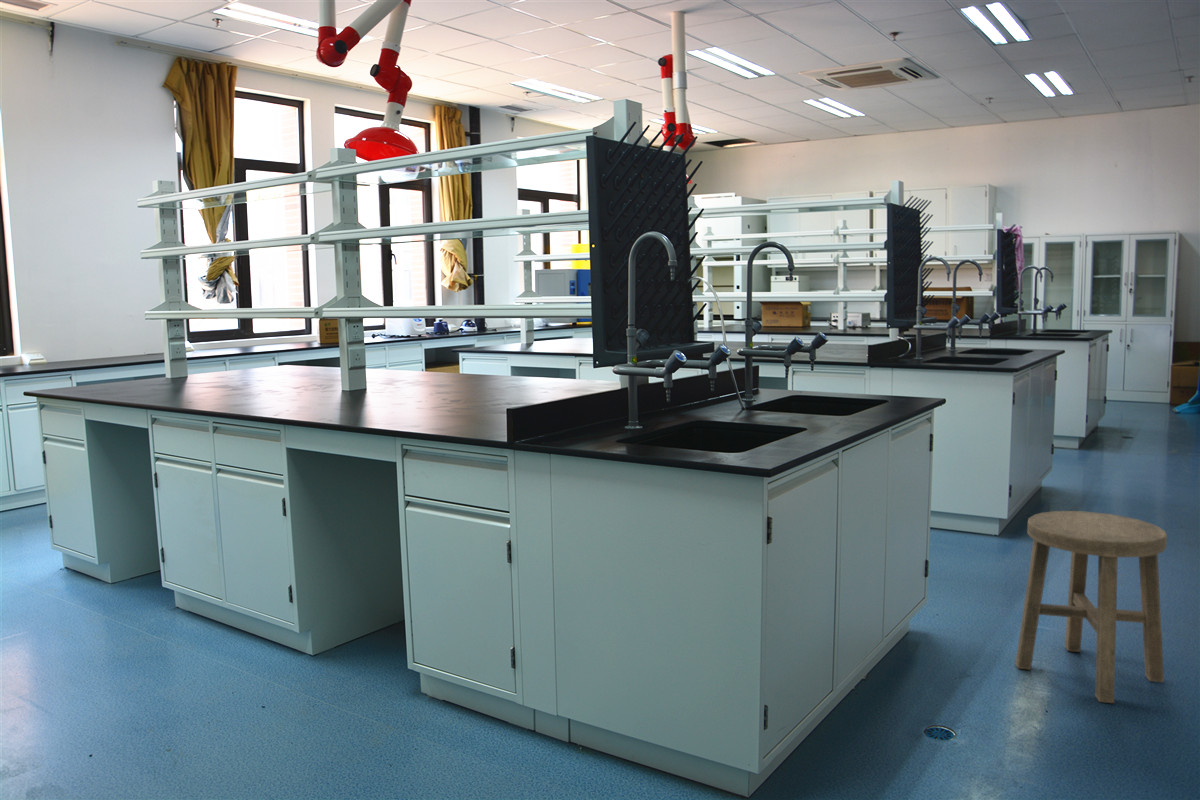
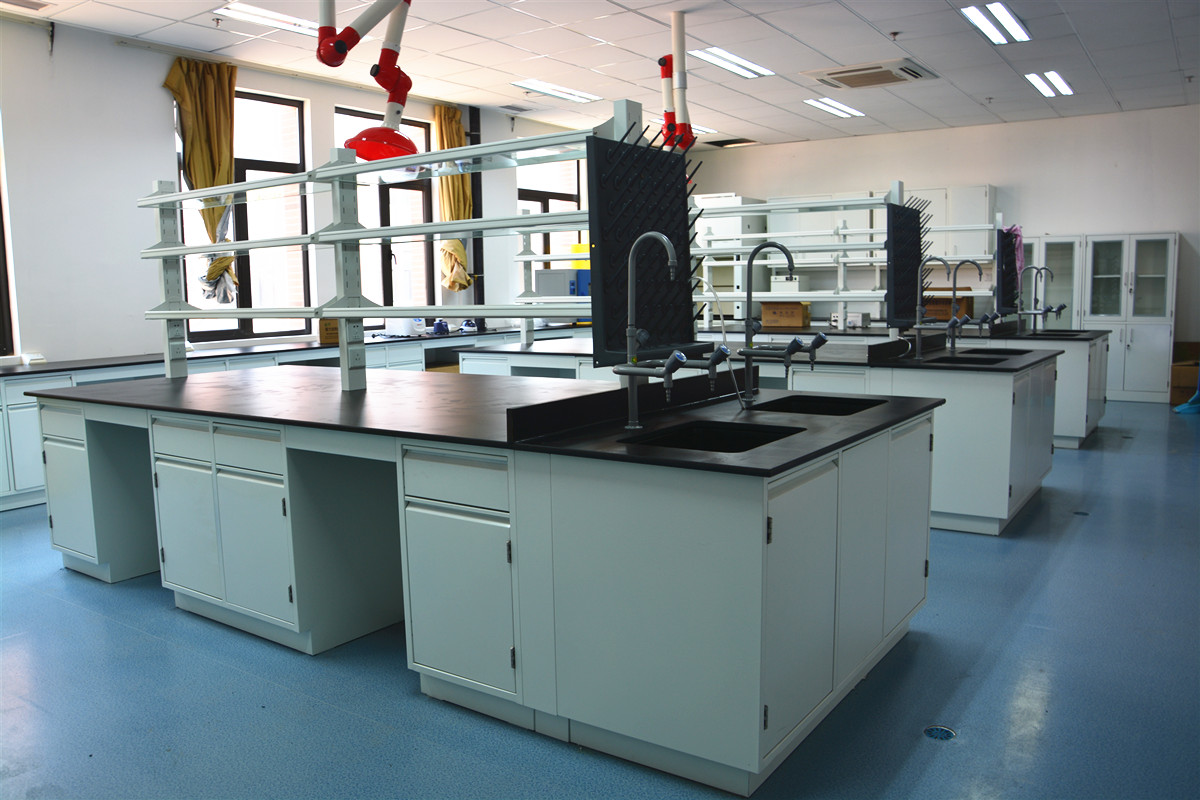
- stool [1014,510,1168,704]
